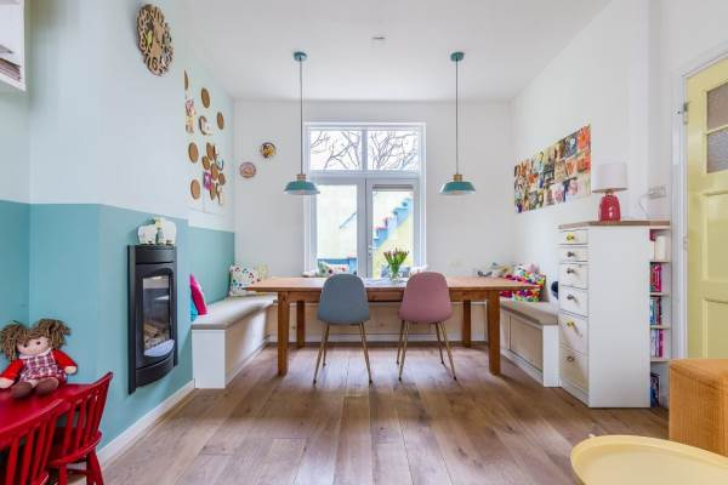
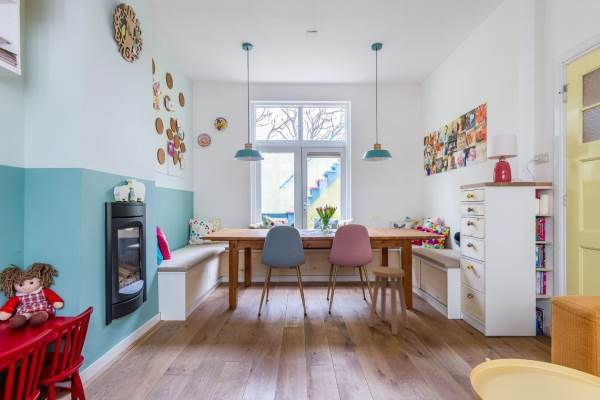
+ stool [368,266,410,336]
